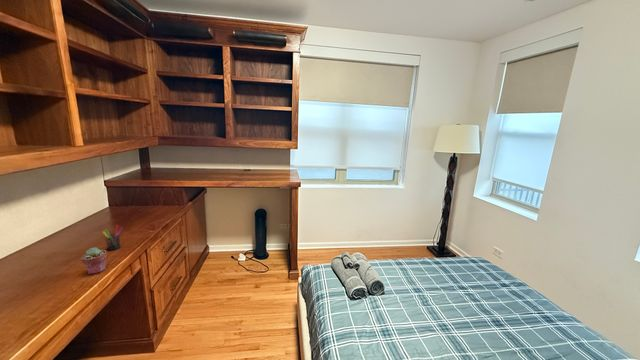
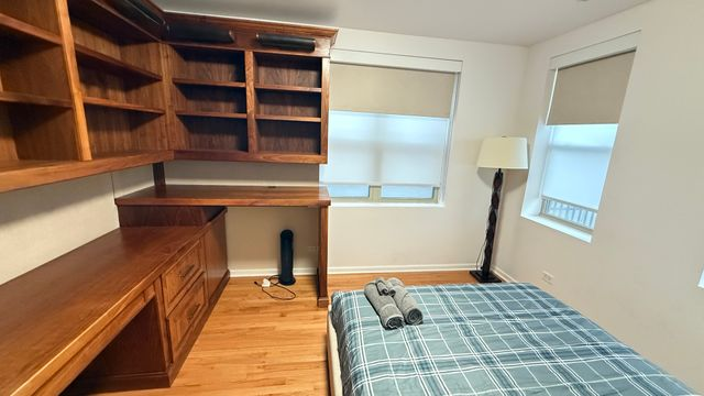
- potted succulent [80,247,108,275]
- pen holder [102,224,123,251]
